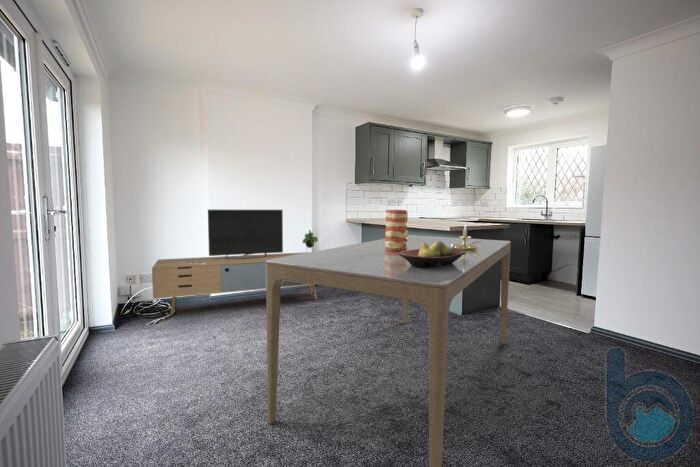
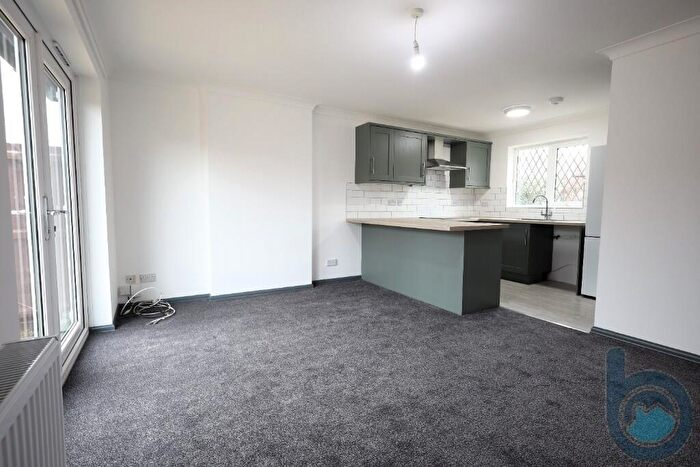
- dining table [265,234,512,467]
- media console [151,209,319,316]
- vase [385,209,409,252]
- candle holder [451,221,482,250]
- fruit bowl [398,241,466,268]
